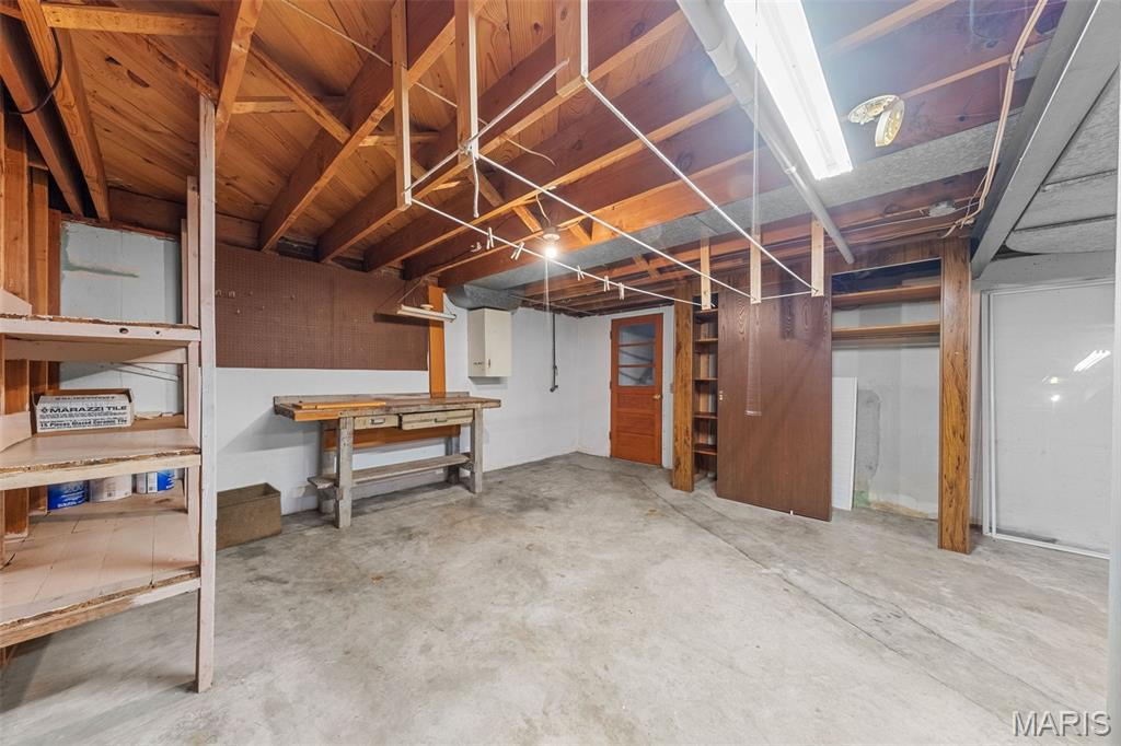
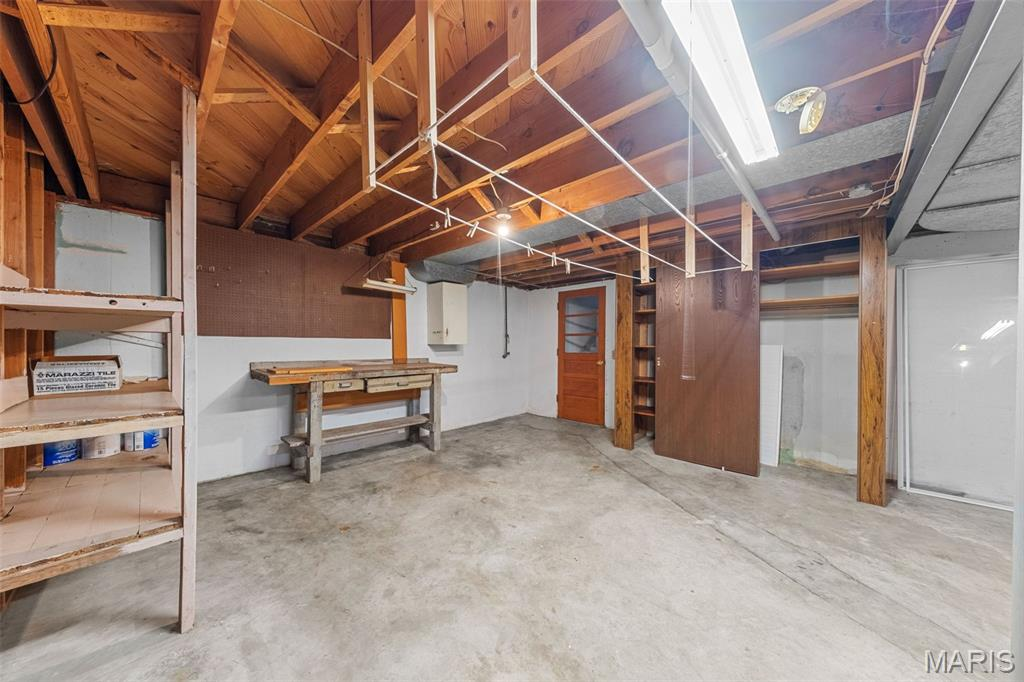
- storage bin [215,481,284,551]
